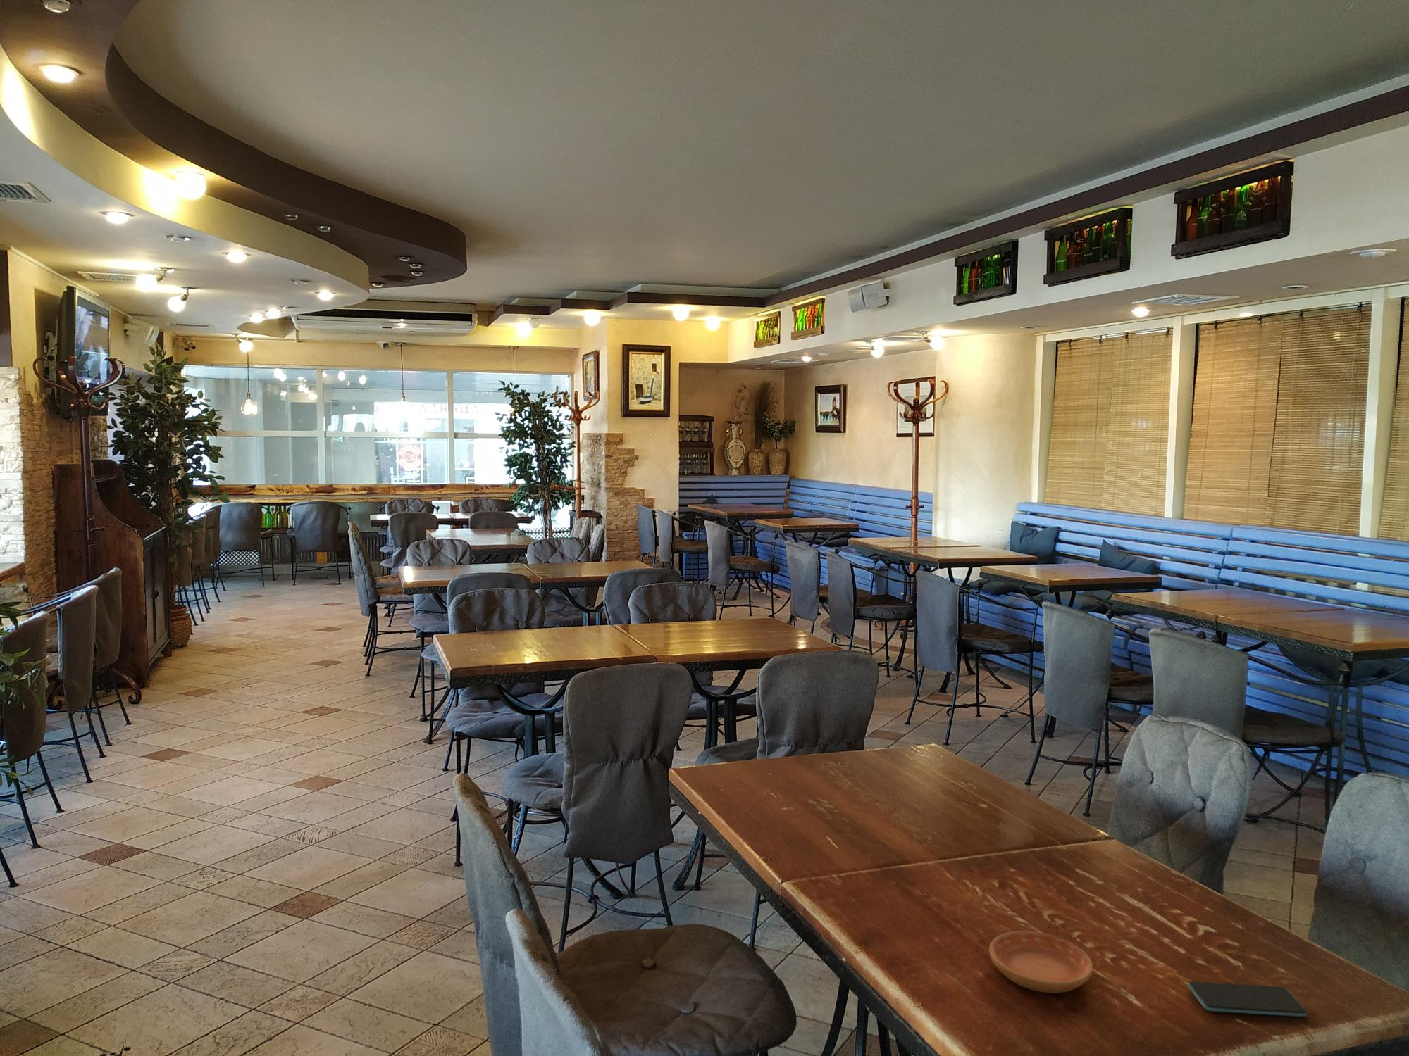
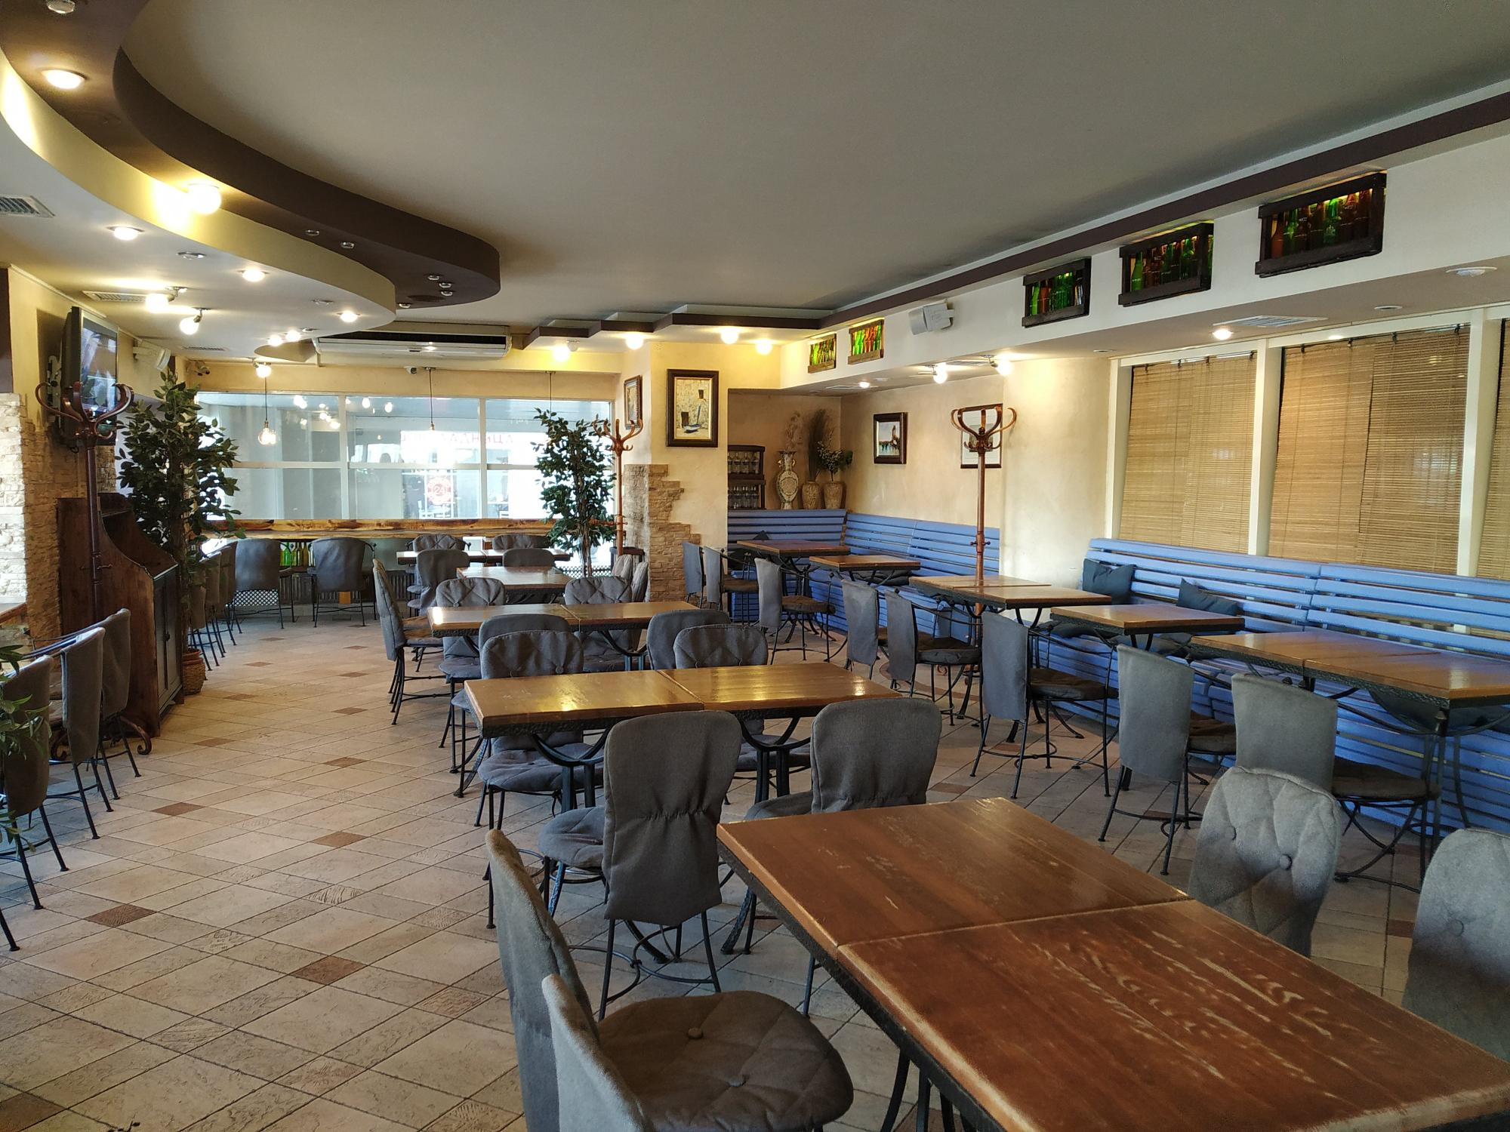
- saucer [989,931,1094,994]
- smartphone [1188,981,1308,1017]
